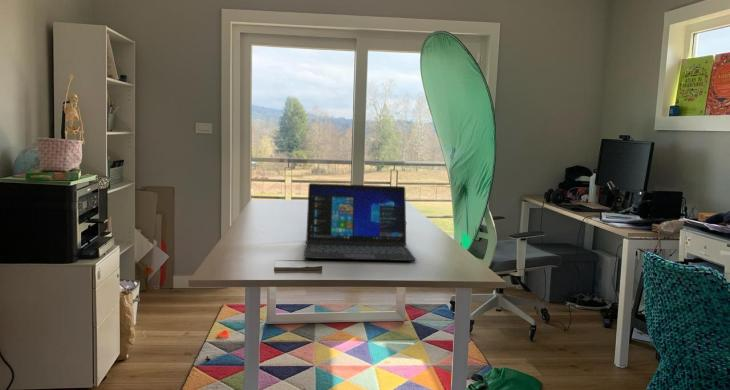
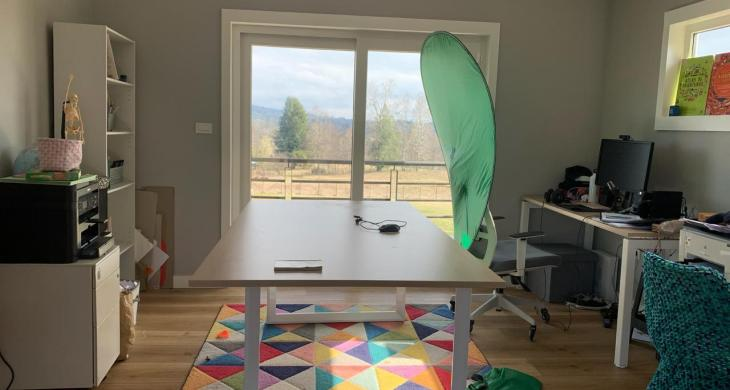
- laptop [303,182,417,262]
